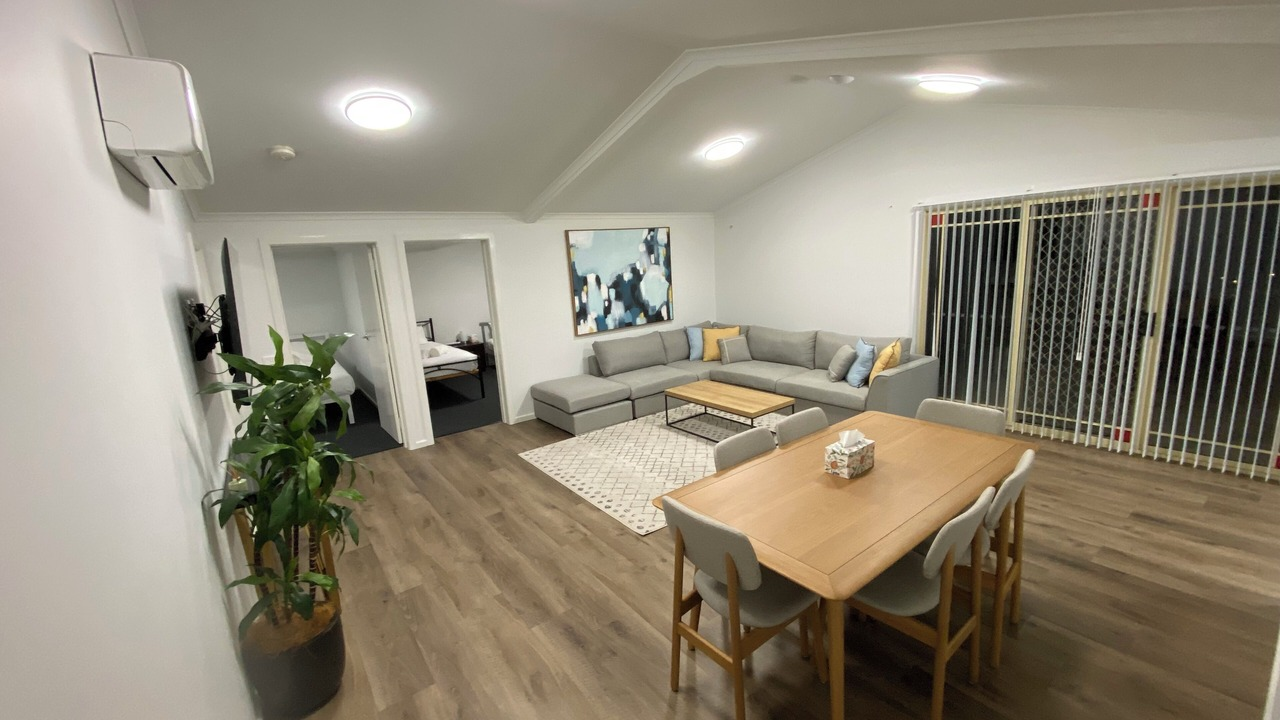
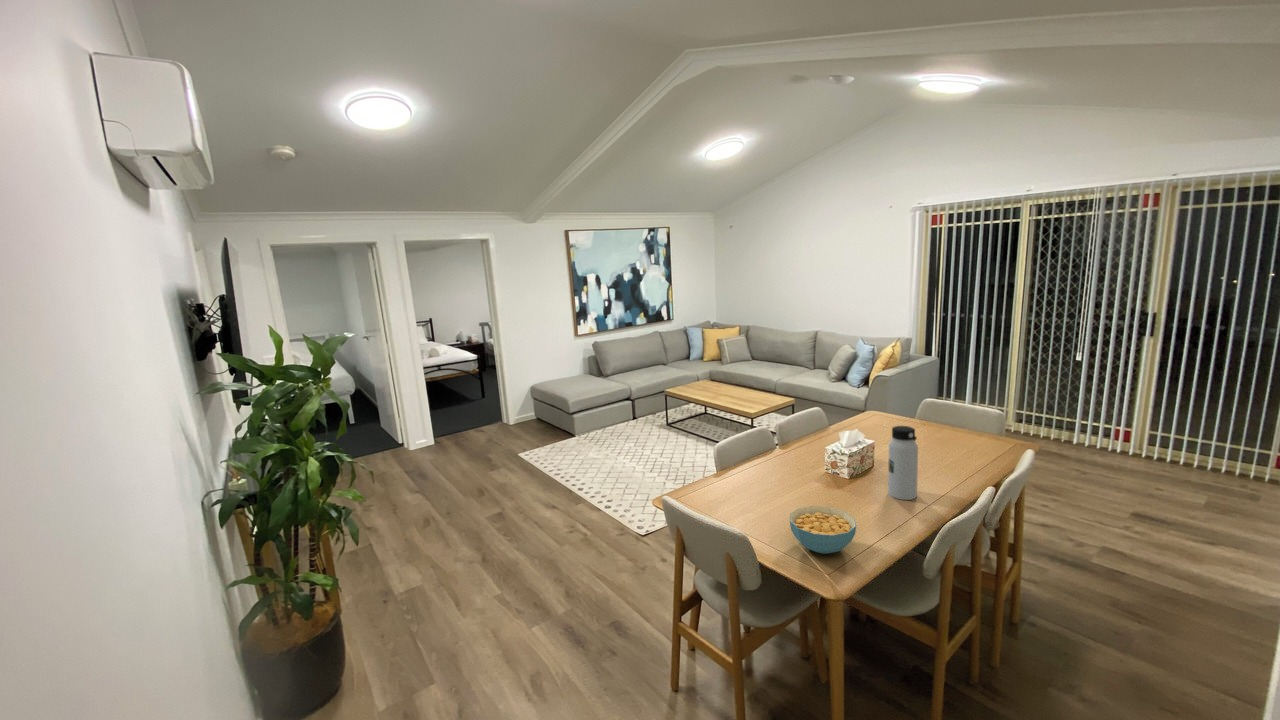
+ cereal bowl [789,505,857,555]
+ water bottle [887,425,919,501]
